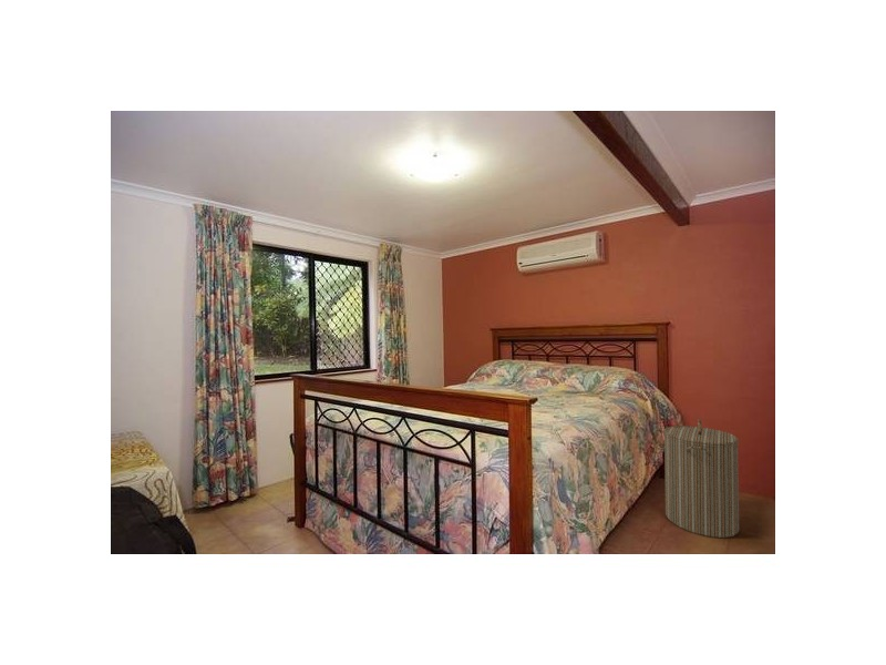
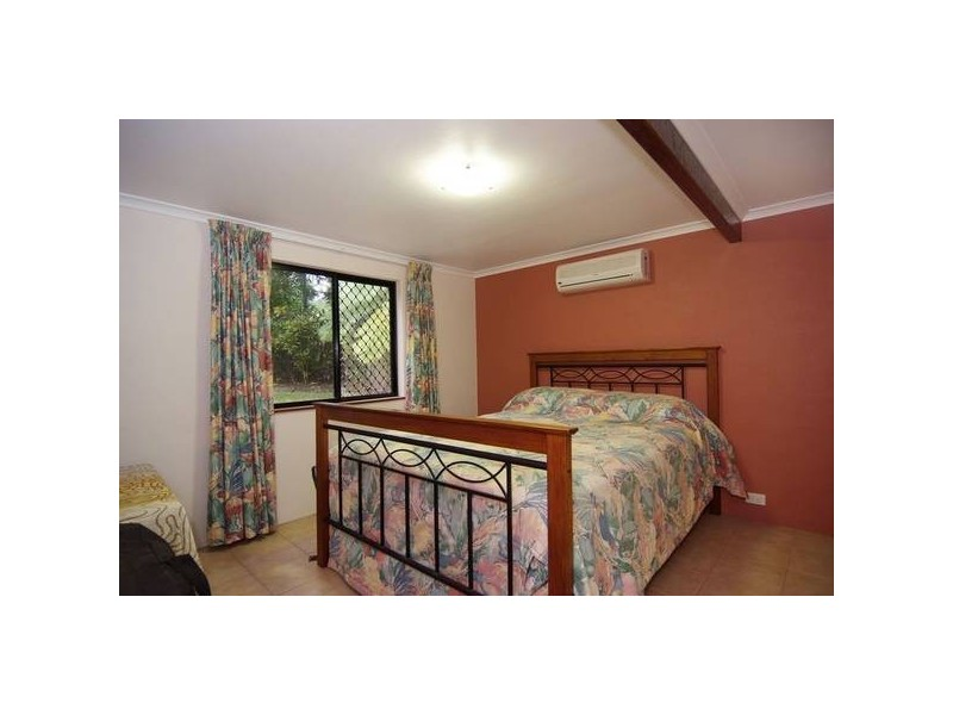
- laundry hamper [663,418,740,539]
